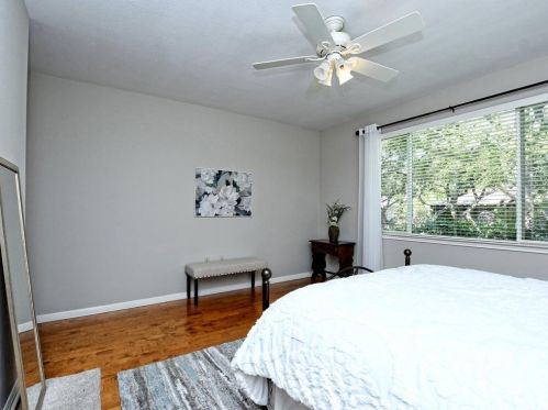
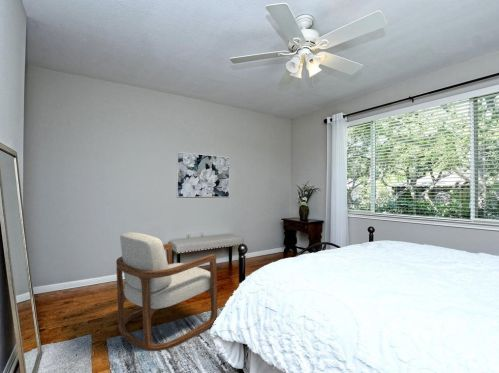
+ armchair [115,231,219,352]
